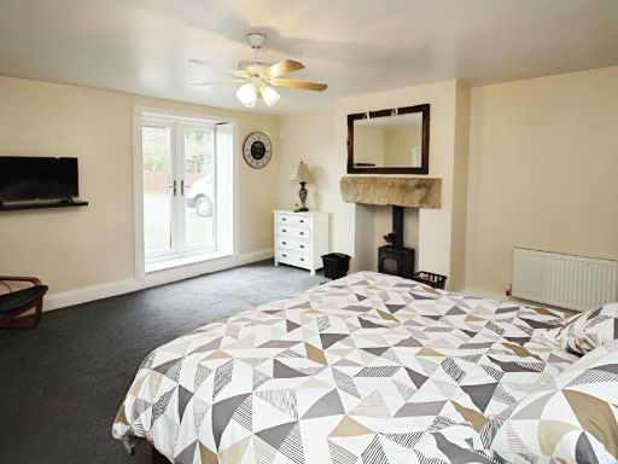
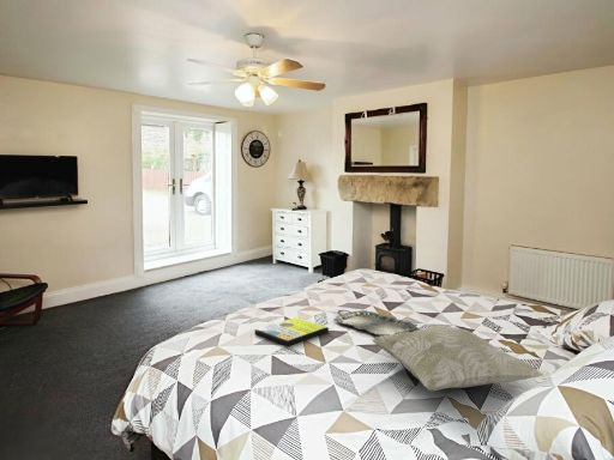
+ decorative pillow [371,325,544,392]
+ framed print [253,316,330,347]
+ serving tray [333,309,419,337]
